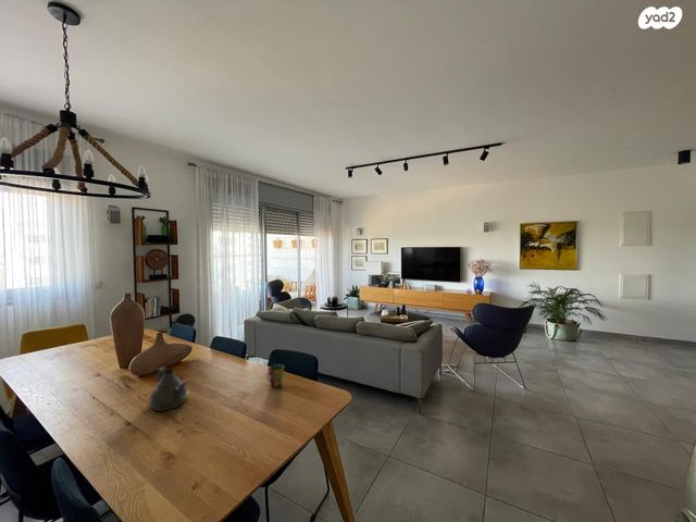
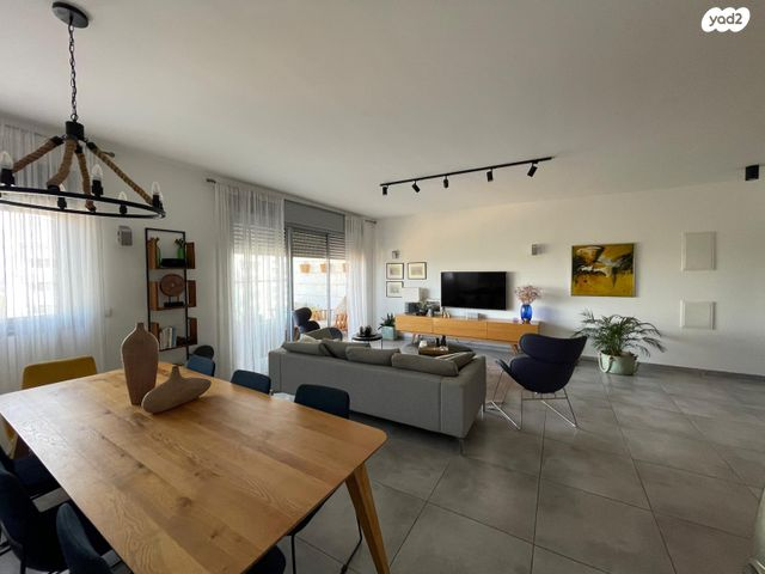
- teapot [148,366,190,412]
- cup [265,363,285,388]
